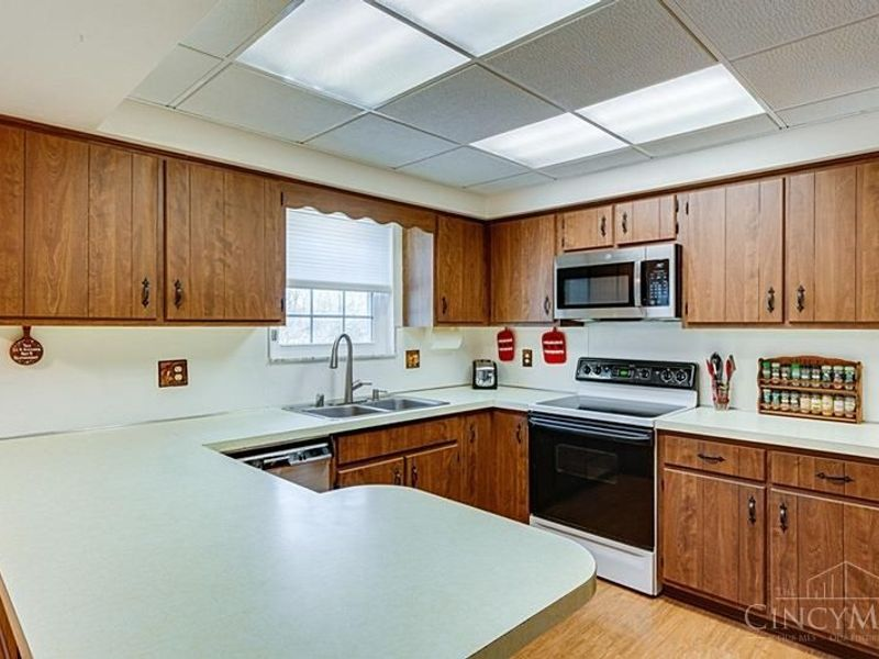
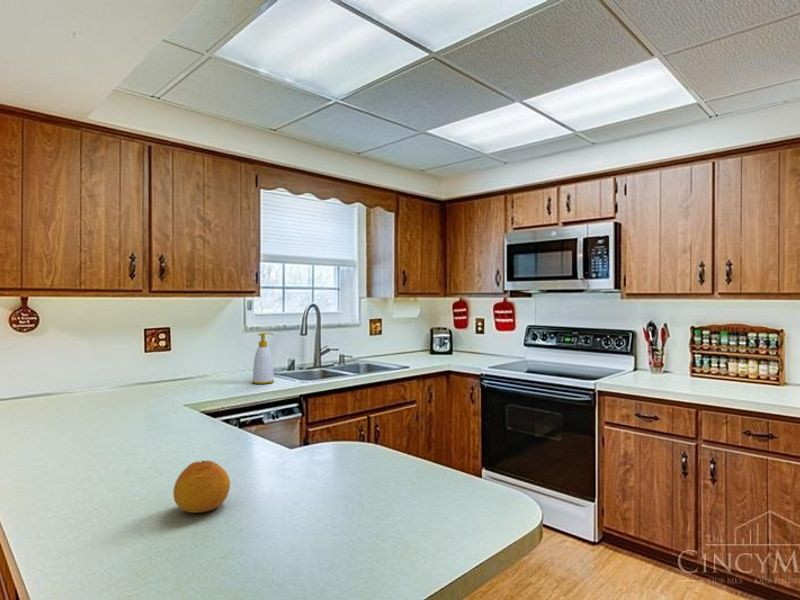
+ fruit [172,459,231,514]
+ soap bottle [251,332,275,385]
